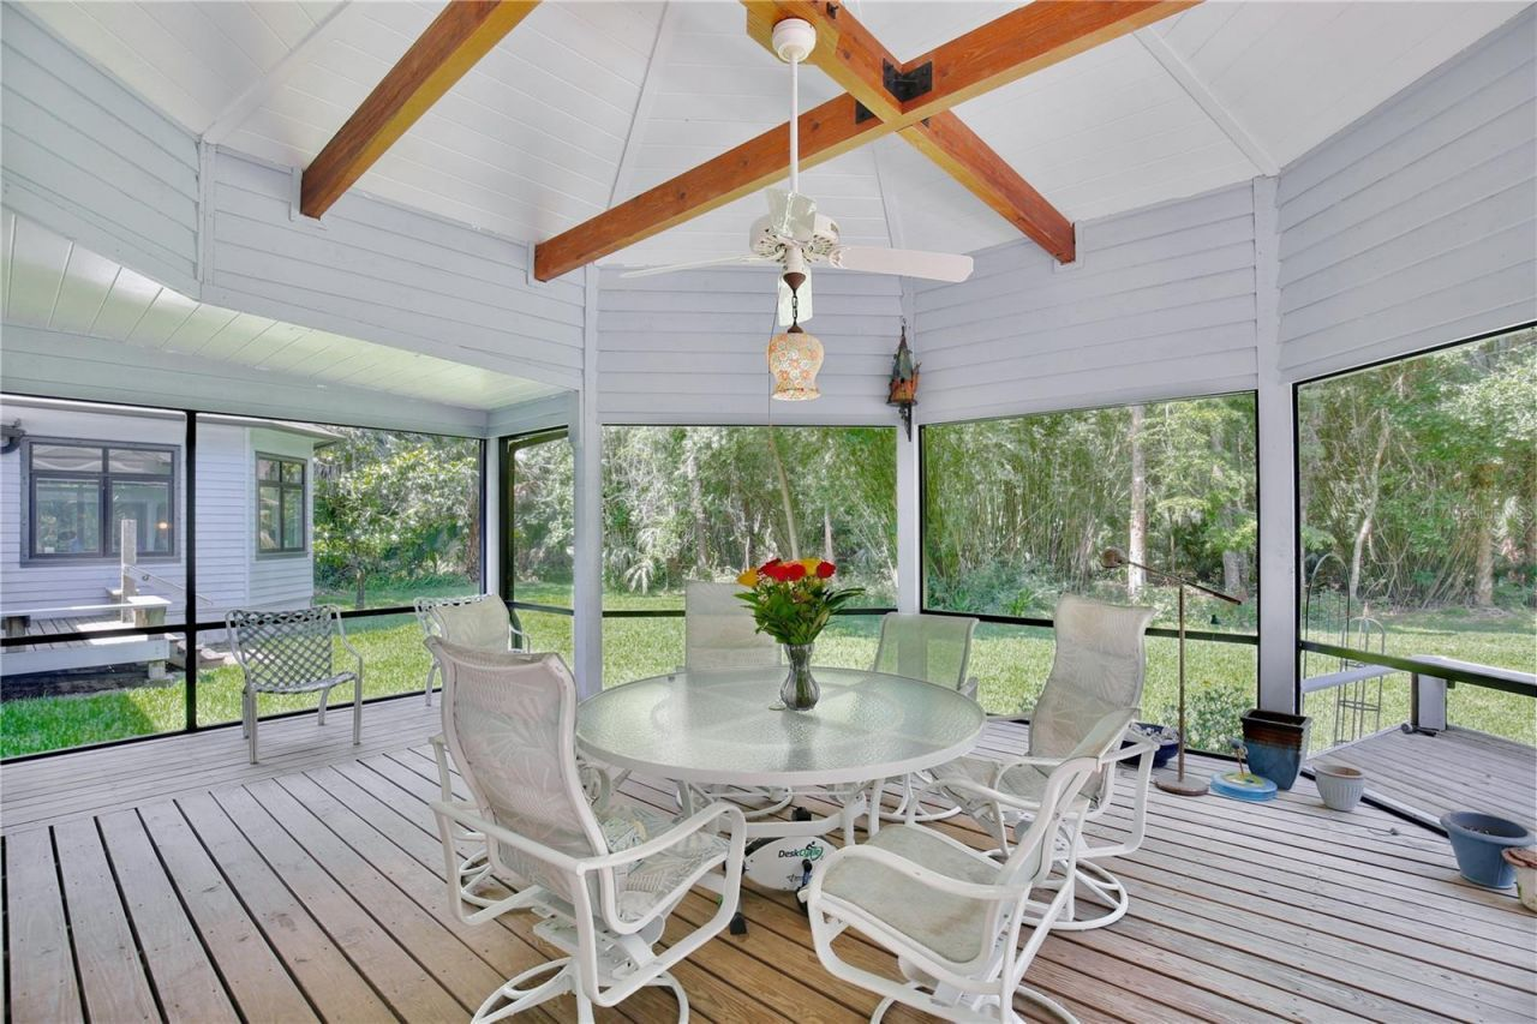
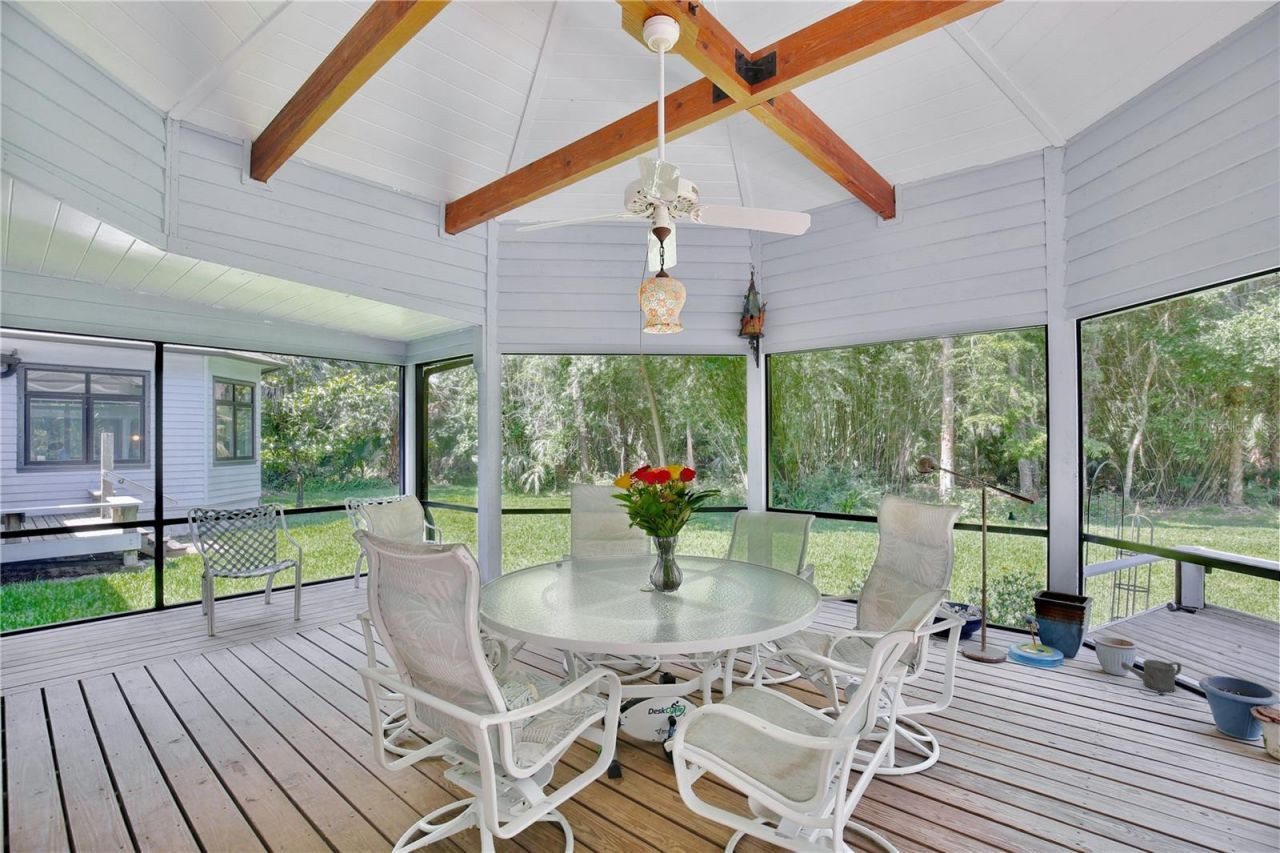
+ watering can [1120,659,1182,694]
